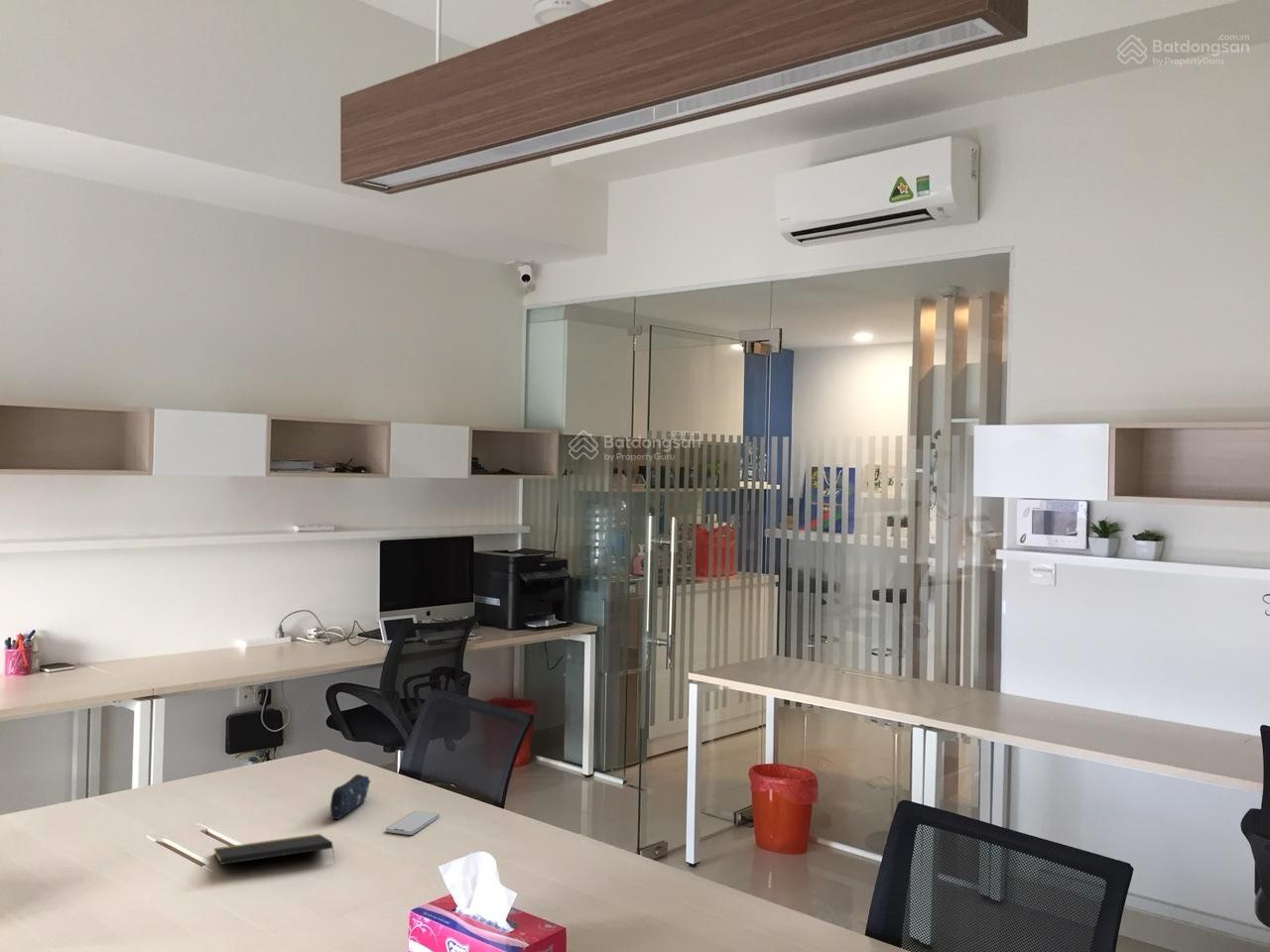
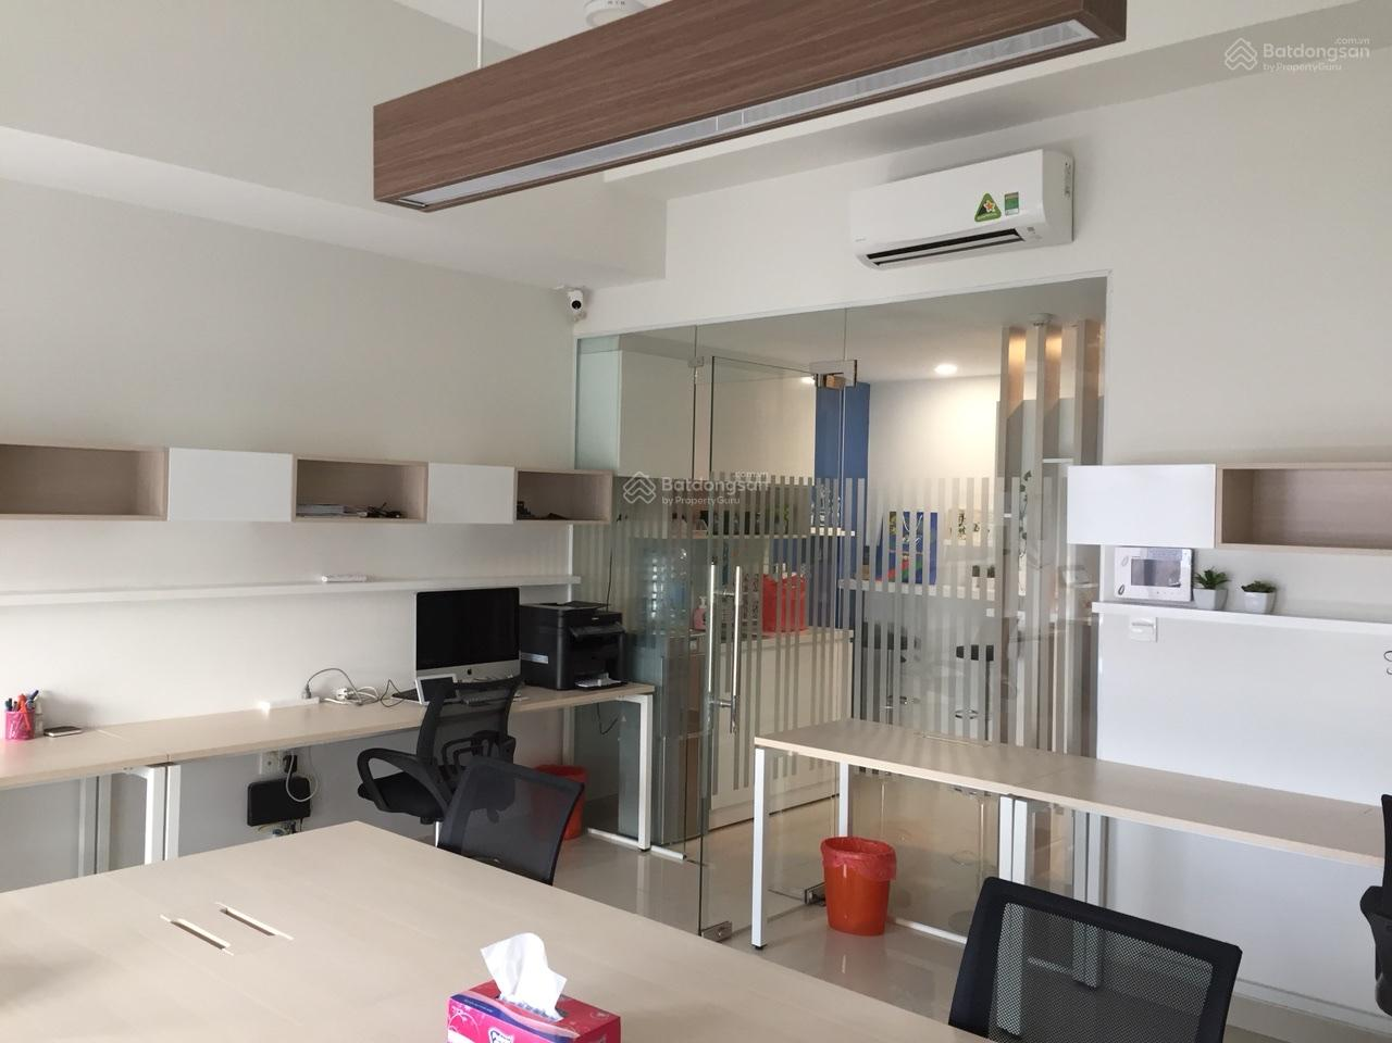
- notepad [213,833,335,866]
- smartphone [385,810,441,836]
- pencil case [329,773,371,820]
